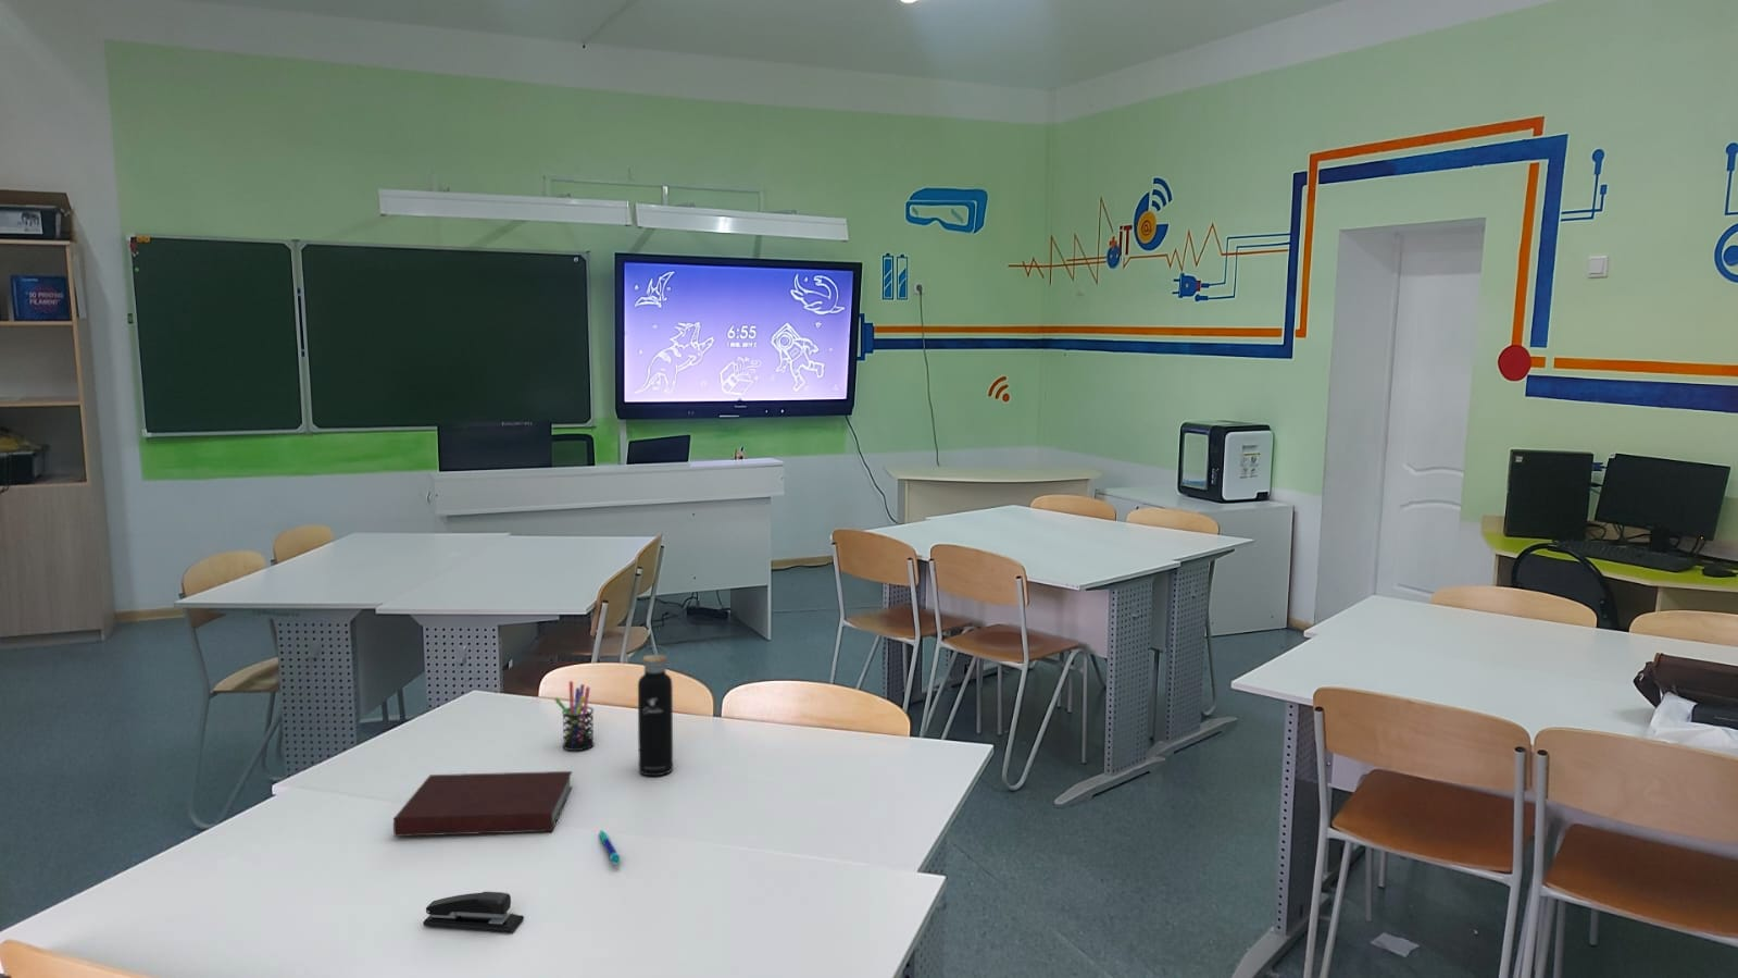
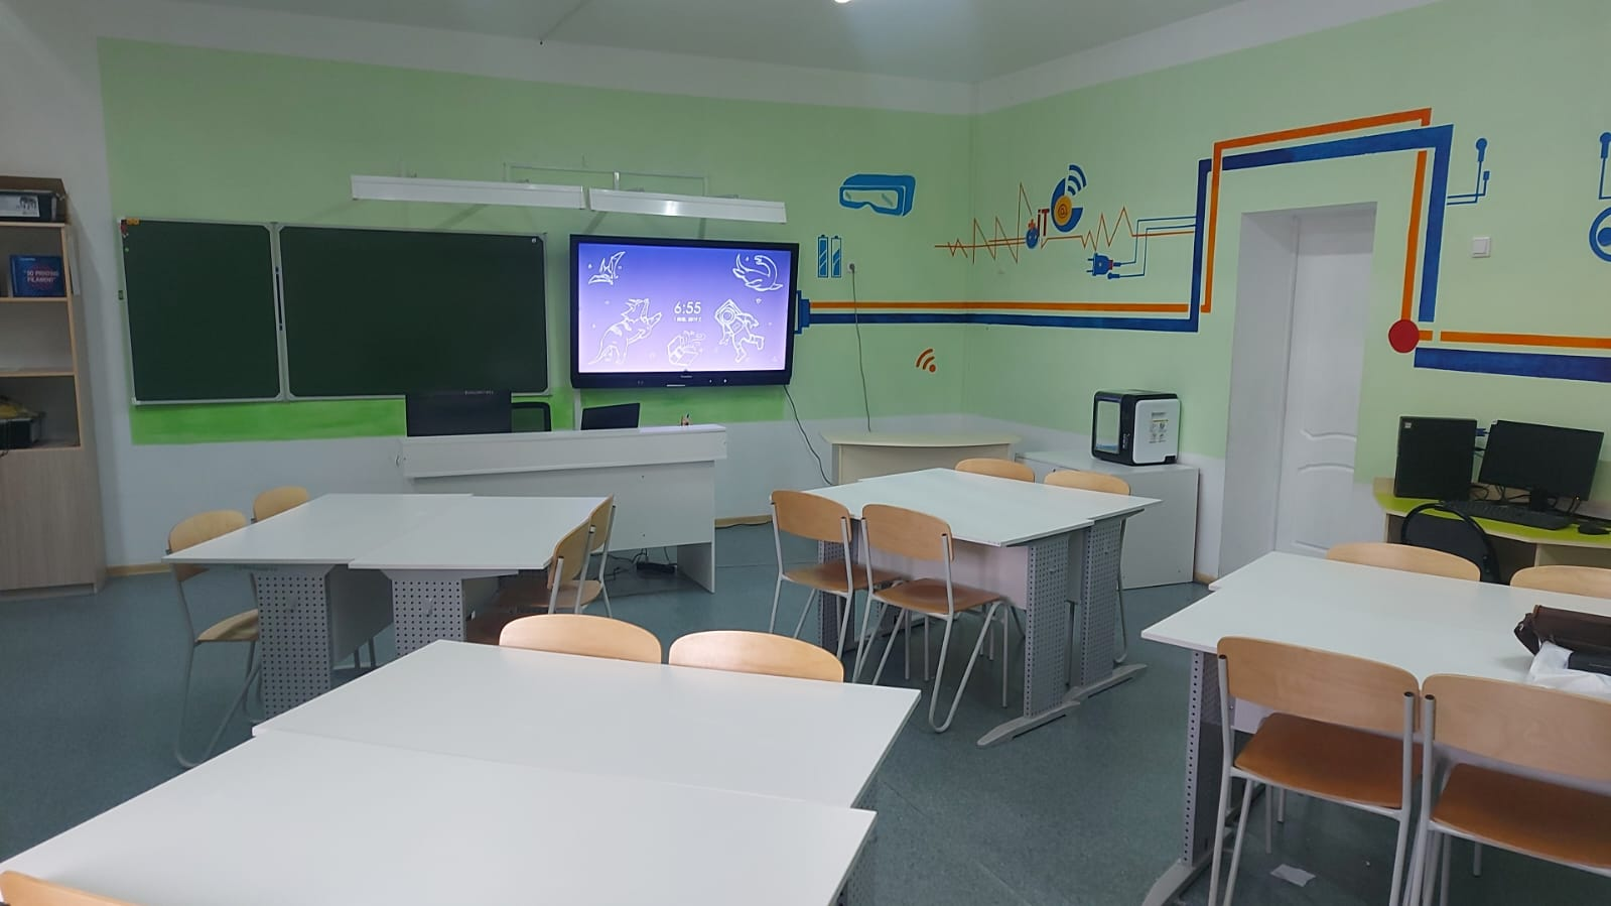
- notebook [393,770,573,837]
- pen [599,829,622,866]
- pen holder [553,679,596,752]
- stapler [421,891,525,934]
- water bottle [637,644,674,776]
